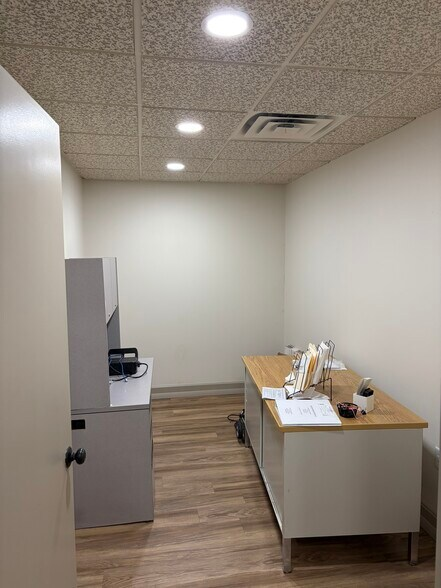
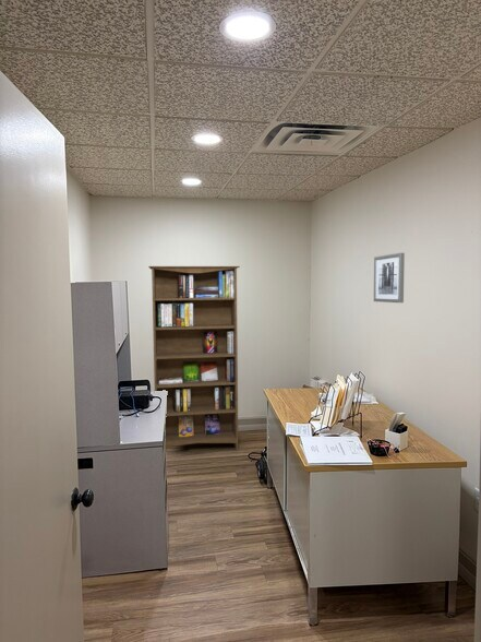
+ bookcase [147,265,241,451]
+ wall art [373,252,406,304]
